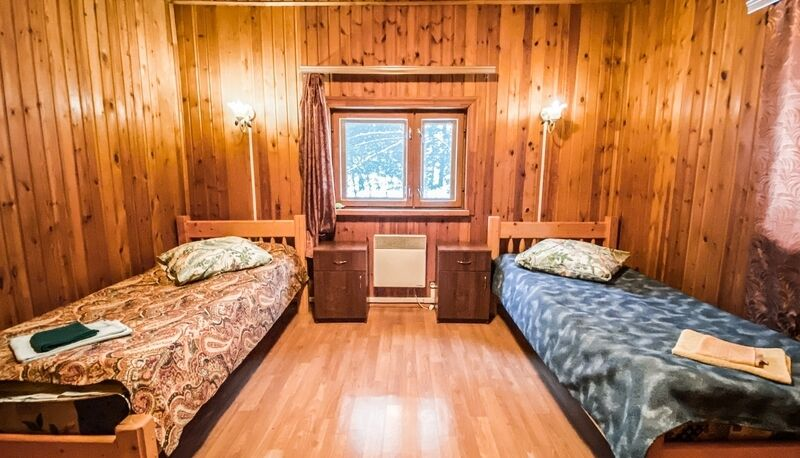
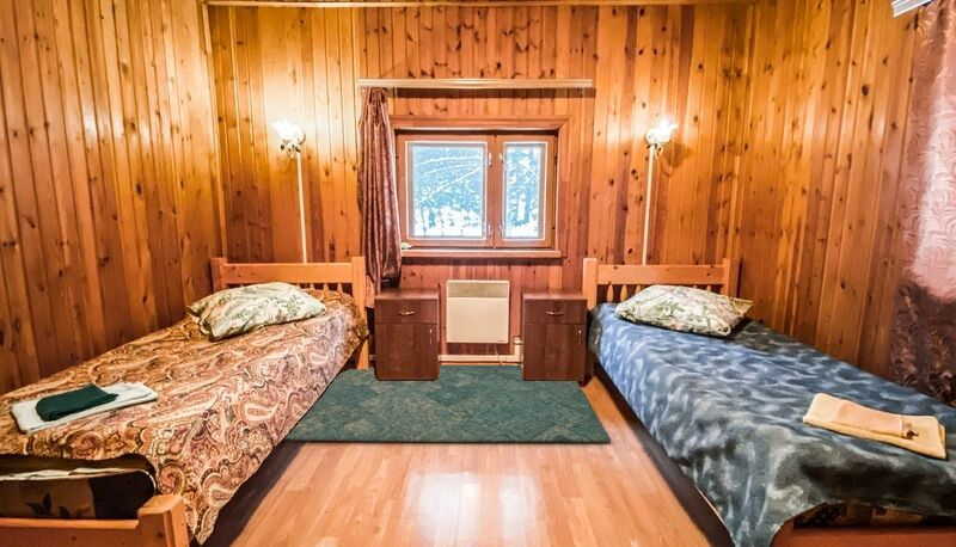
+ rug [284,364,612,443]
